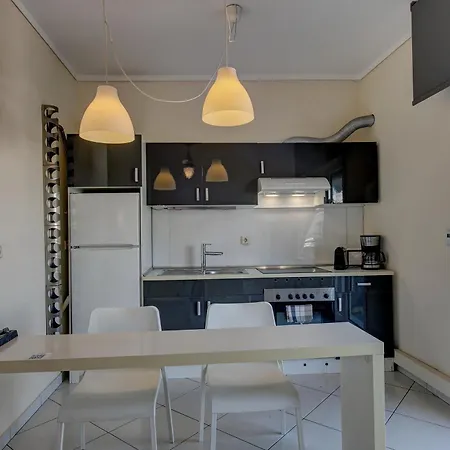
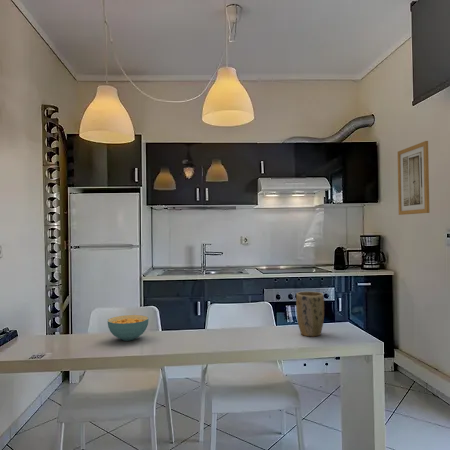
+ plant pot [295,291,325,337]
+ wall art [397,140,430,216]
+ cereal bowl [107,314,150,342]
